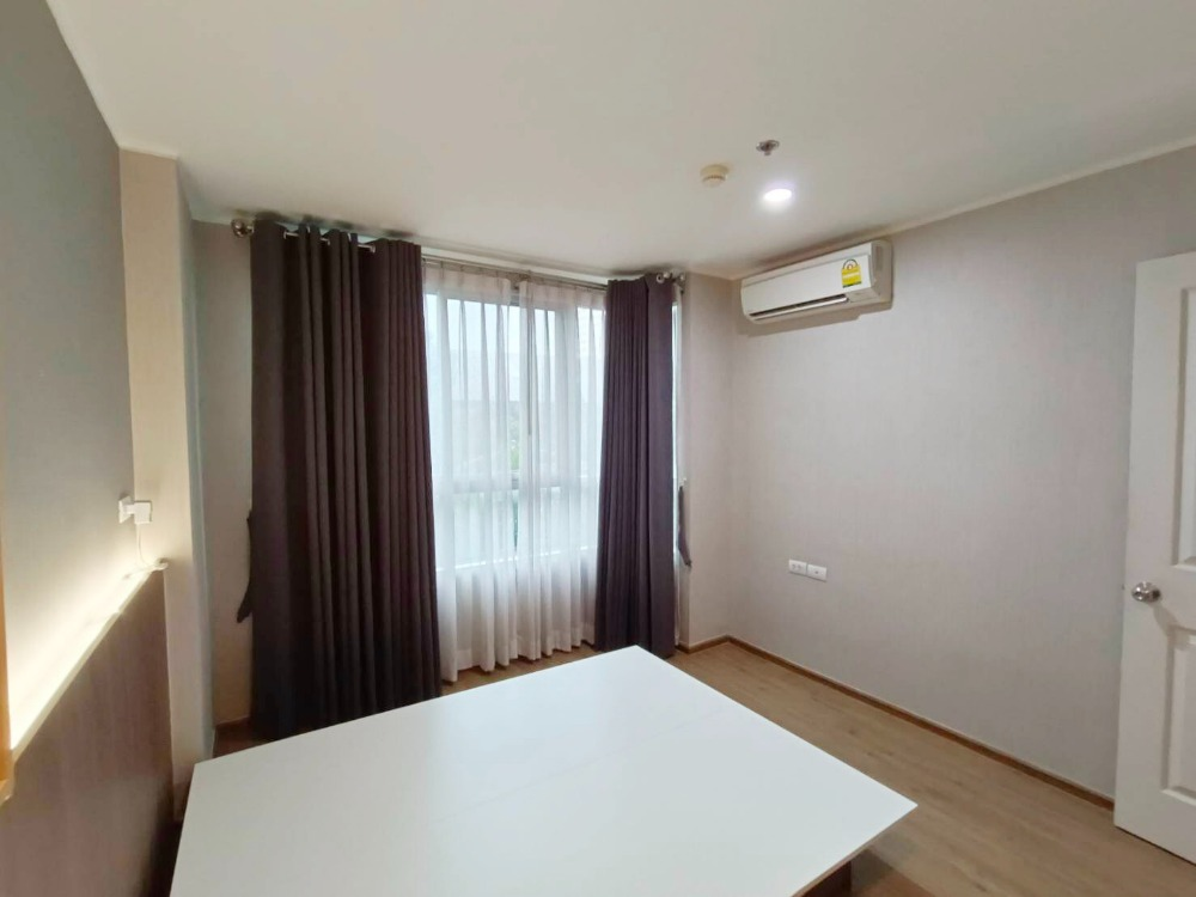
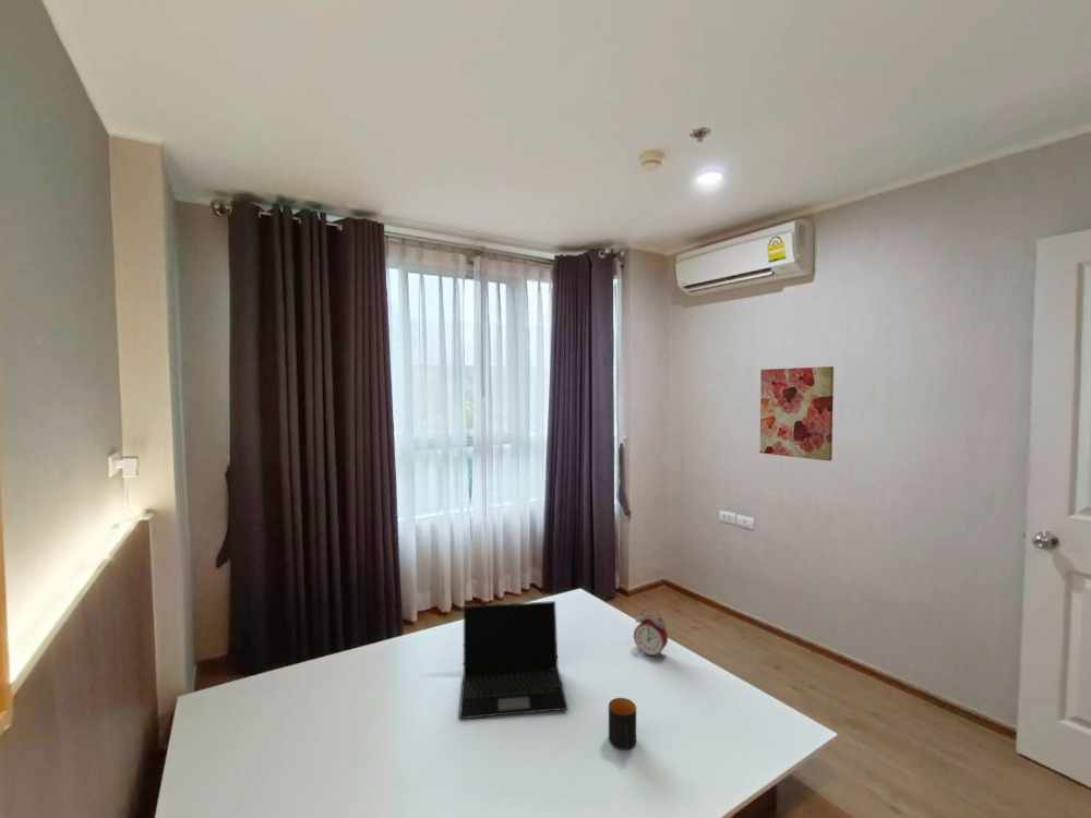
+ mug [608,697,637,751]
+ wall art [759,365,835,462]
+ alarm clock [633,606,669,659]
+ laptop [458,600,570,720]
